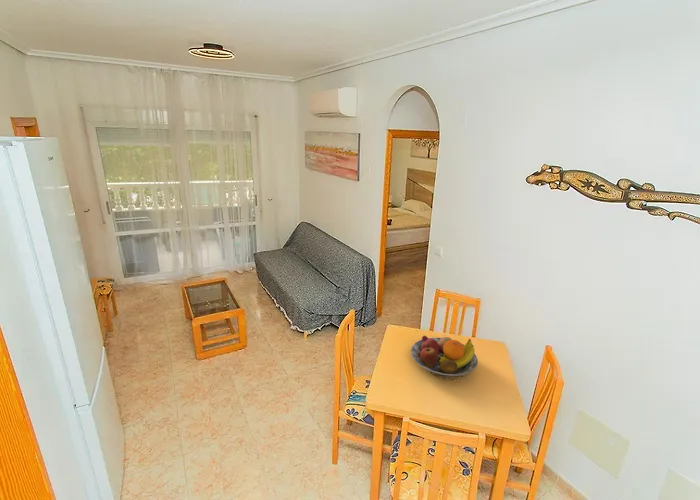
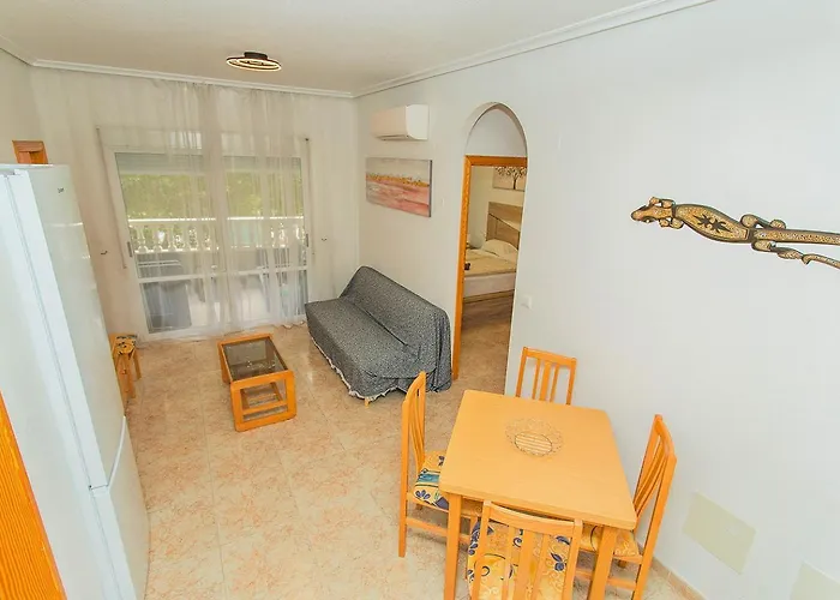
- fruit bowl [410,335,479,377]
